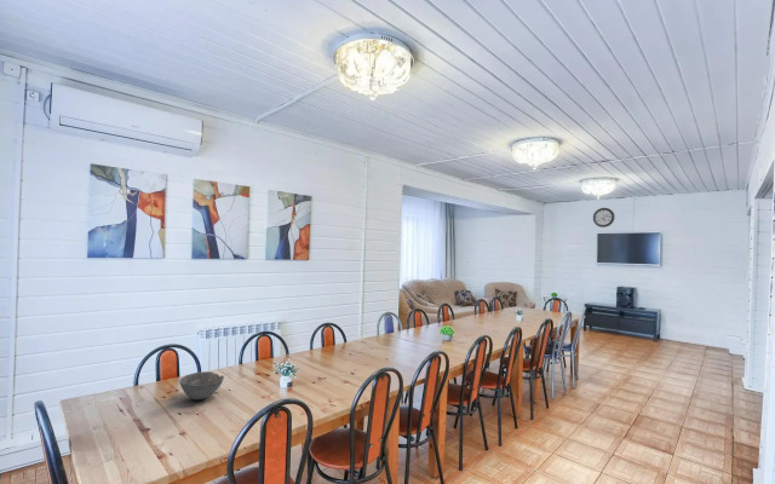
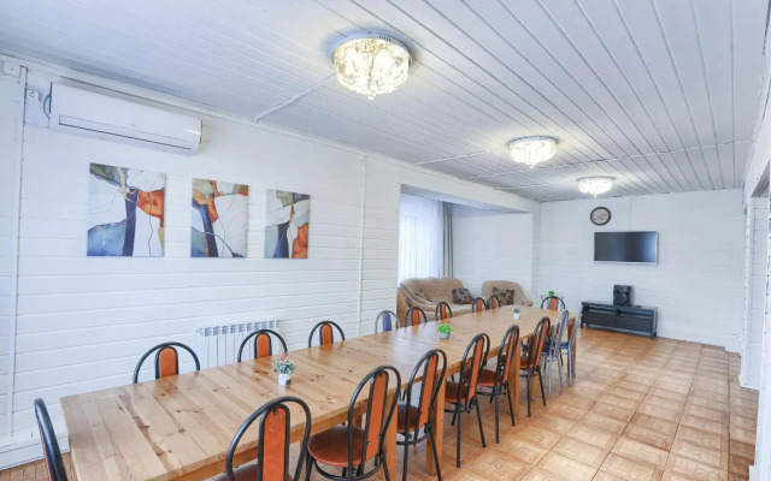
- bowl [178,370,225,401]
